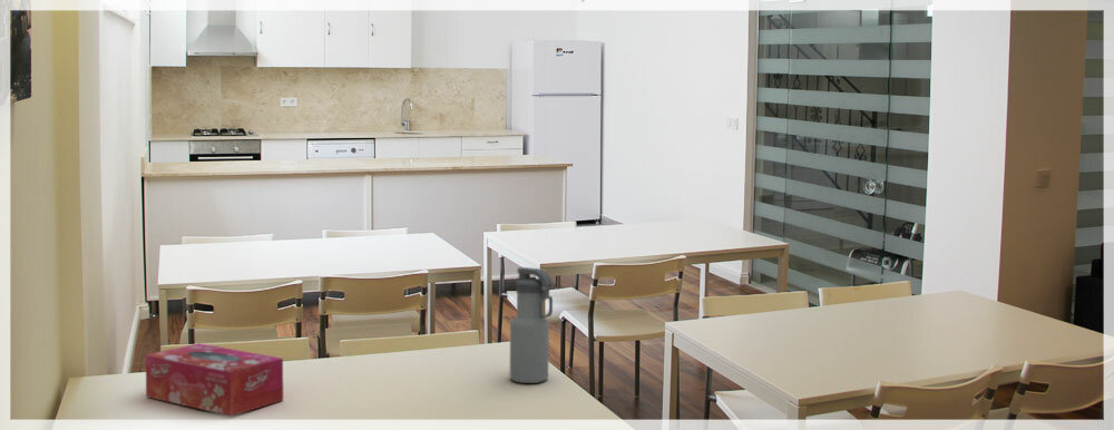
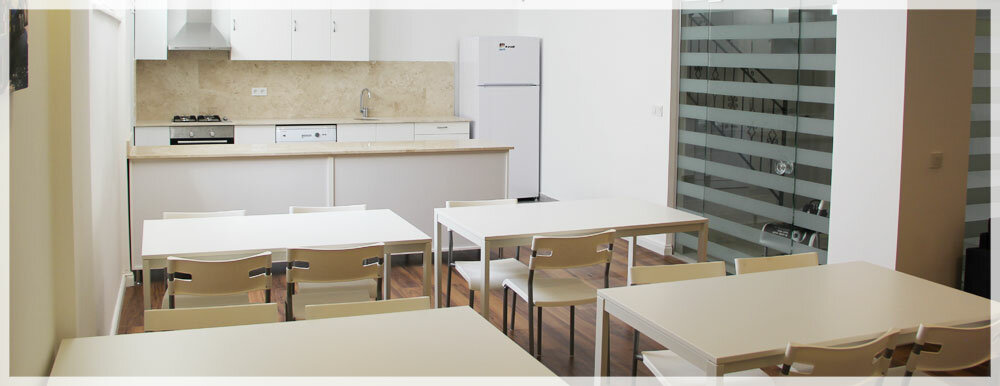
- tissue box [144,342,284,418]
- water bottle [509,266,554,384]
